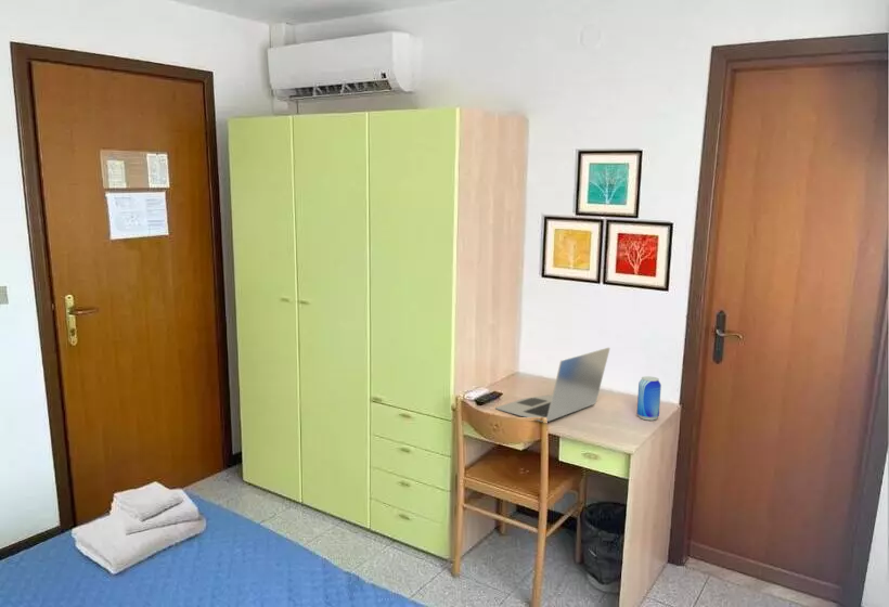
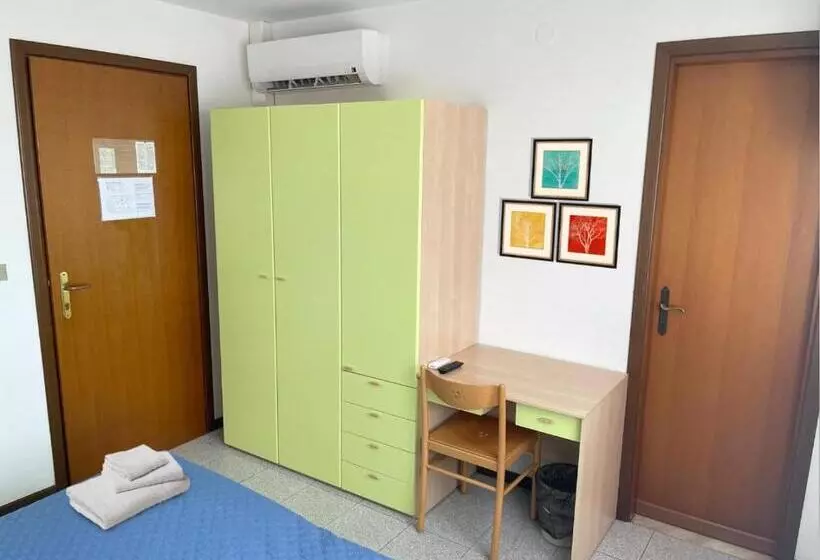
- beer can [636,375,662,422]
- laptop [494,347,610,423]
